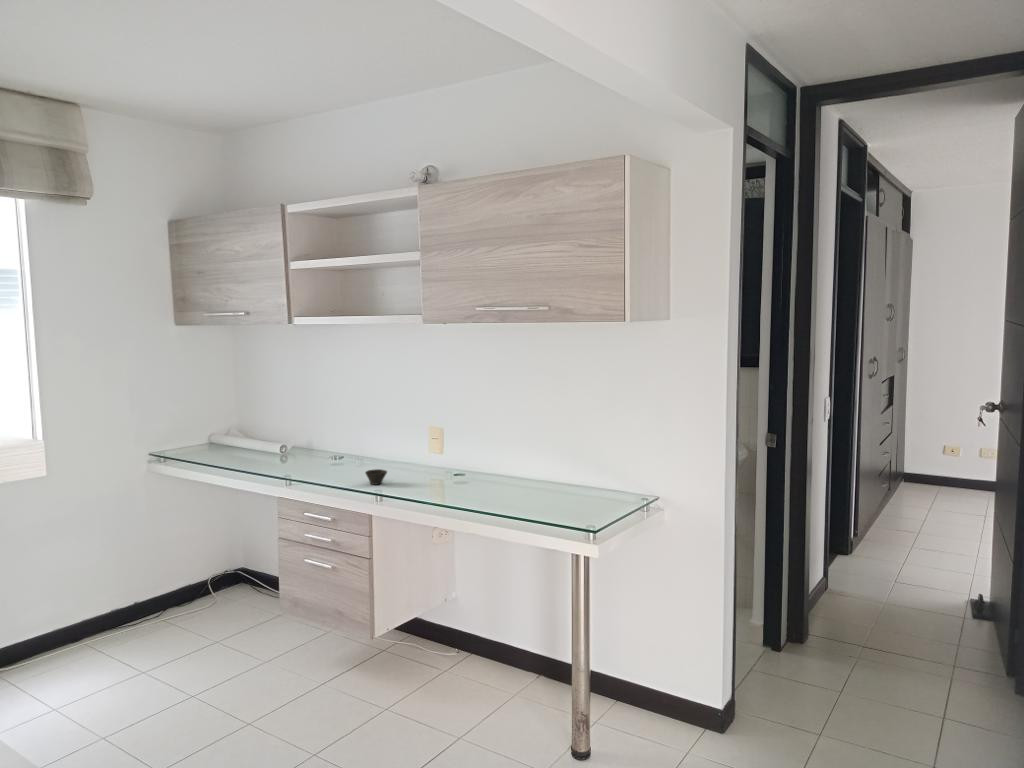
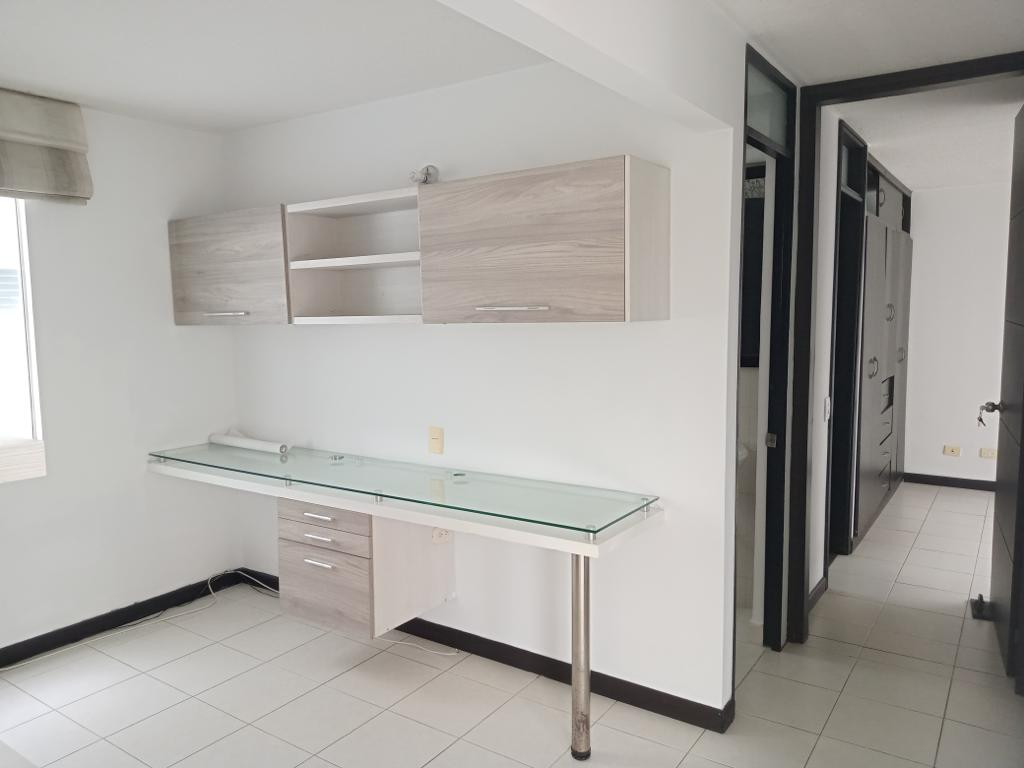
- cup [364,468,388,486]
